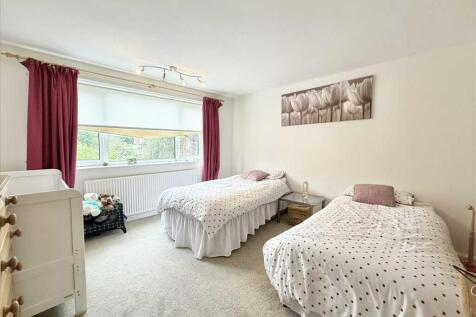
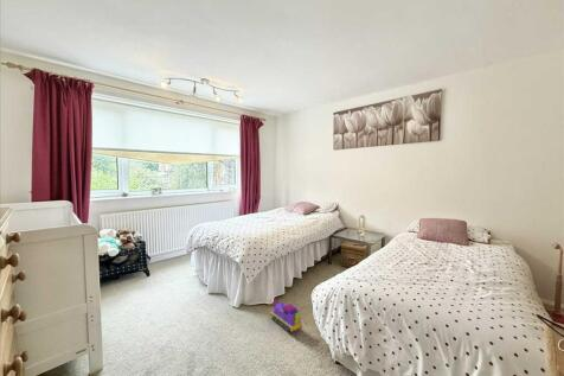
+ toy train [268,297,303,333]
